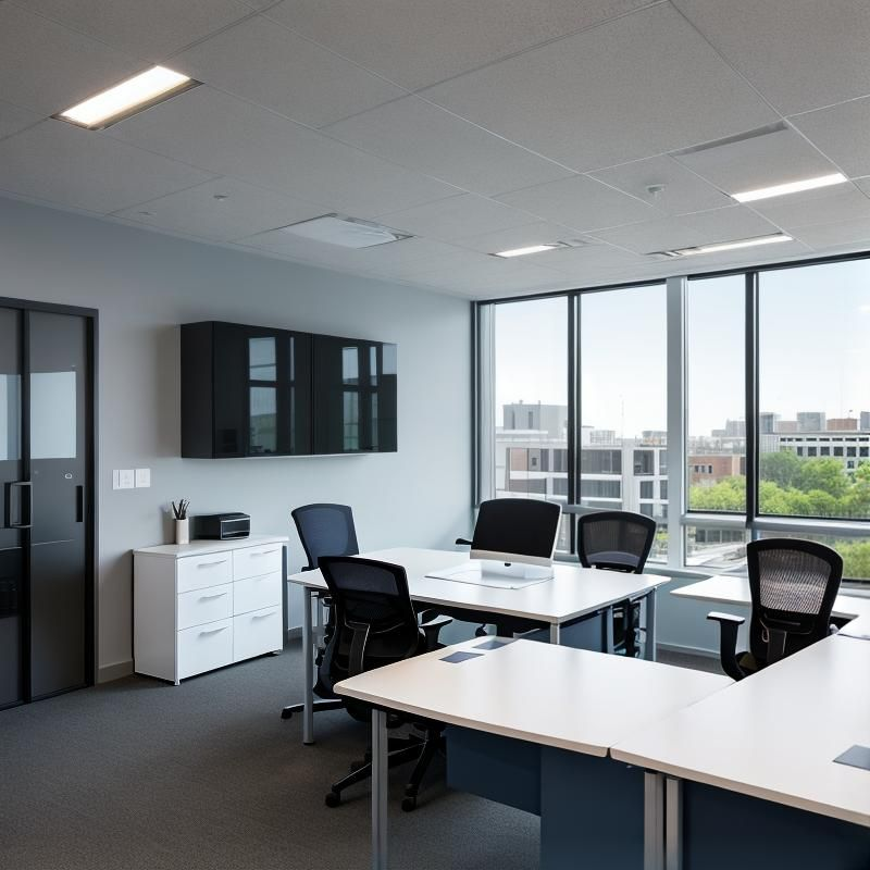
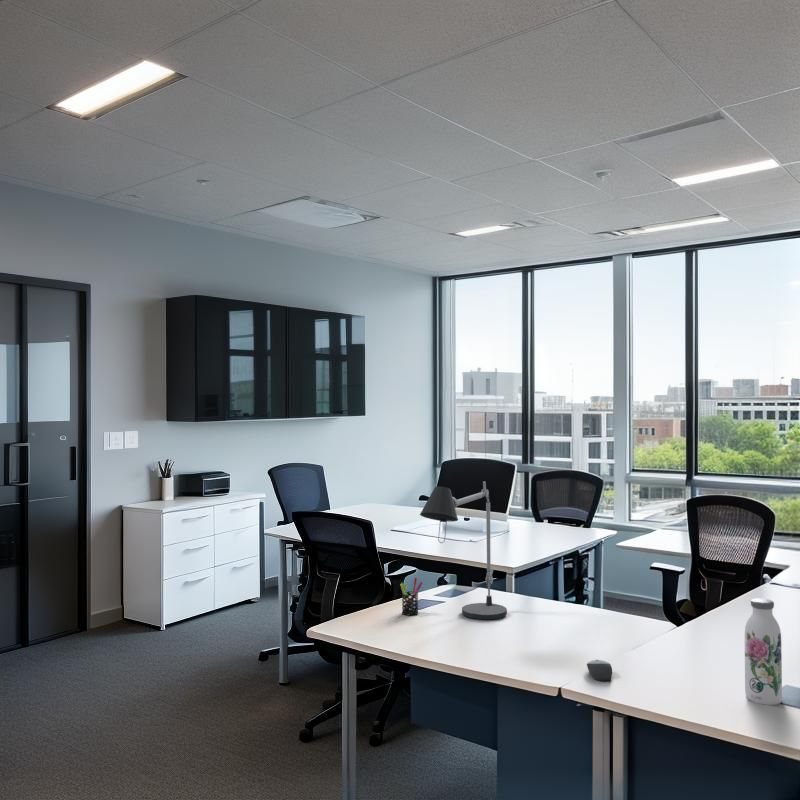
+ computer mouse [586,659,613,682]
+ pen holder [399,577,424,616]
+ water bottle [744,597,783,706]
+ desk lamp [419,481,508,620]
